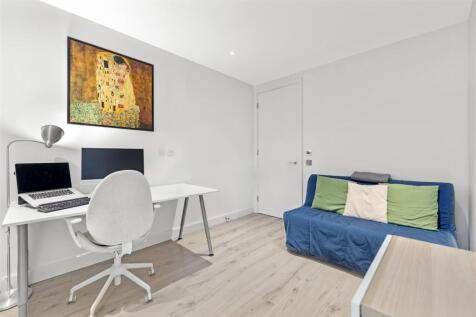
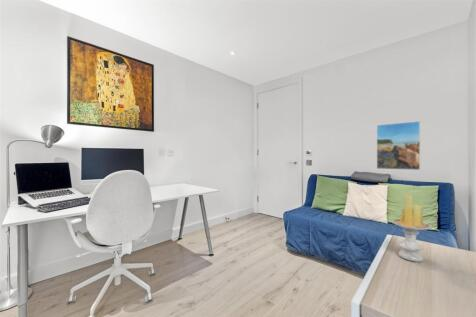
+ candle [391,194,433,263]
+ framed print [376,120,421,171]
